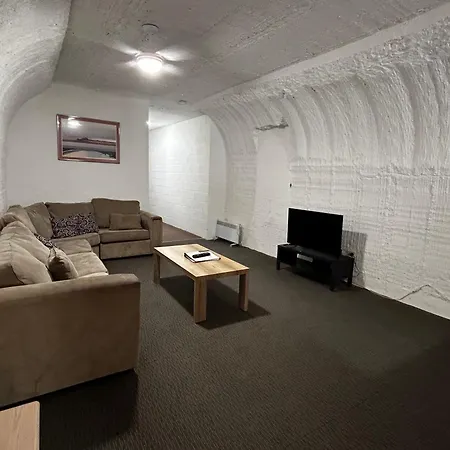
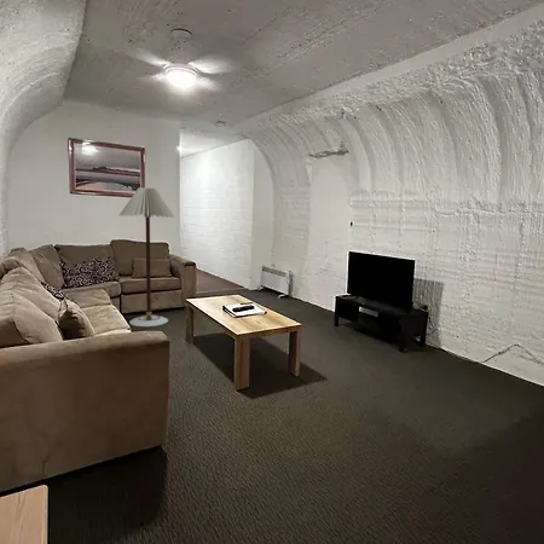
+ floor lamp [118,186,176,328]
